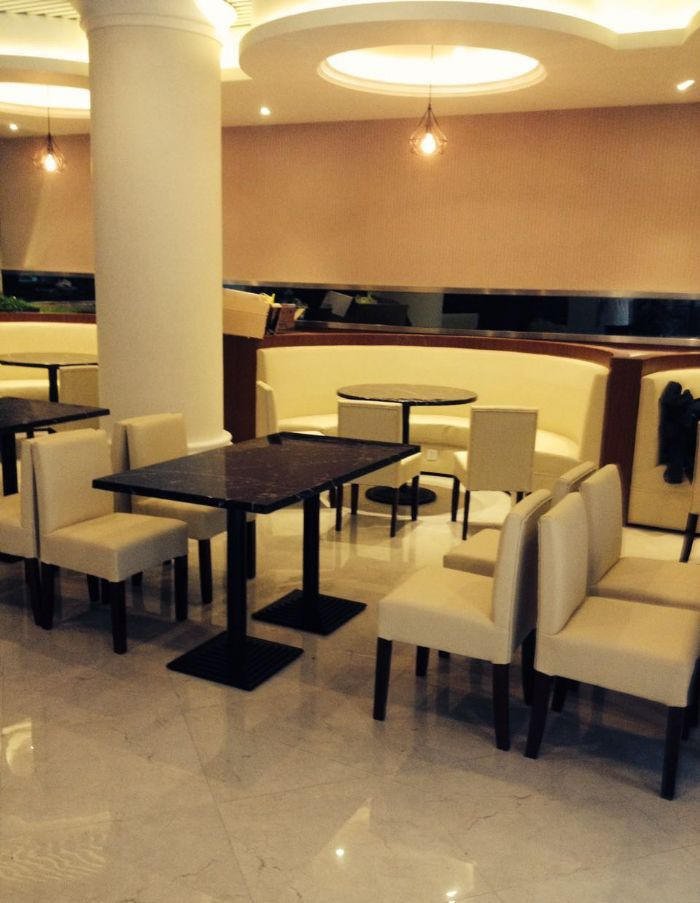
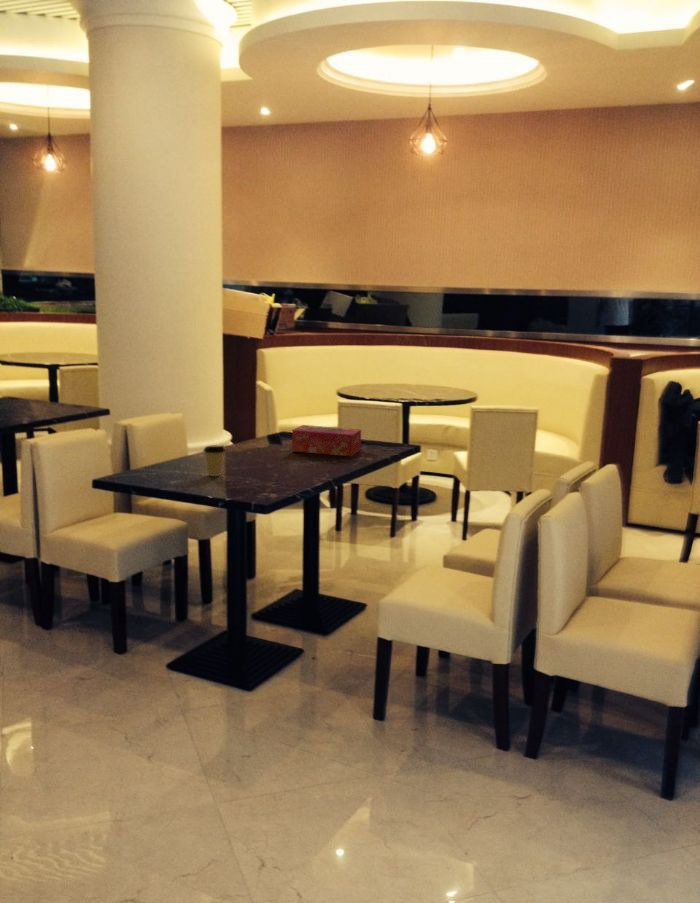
+ coffee cup [202,444,227,477]
+ tissue box [291,424,362,457]
